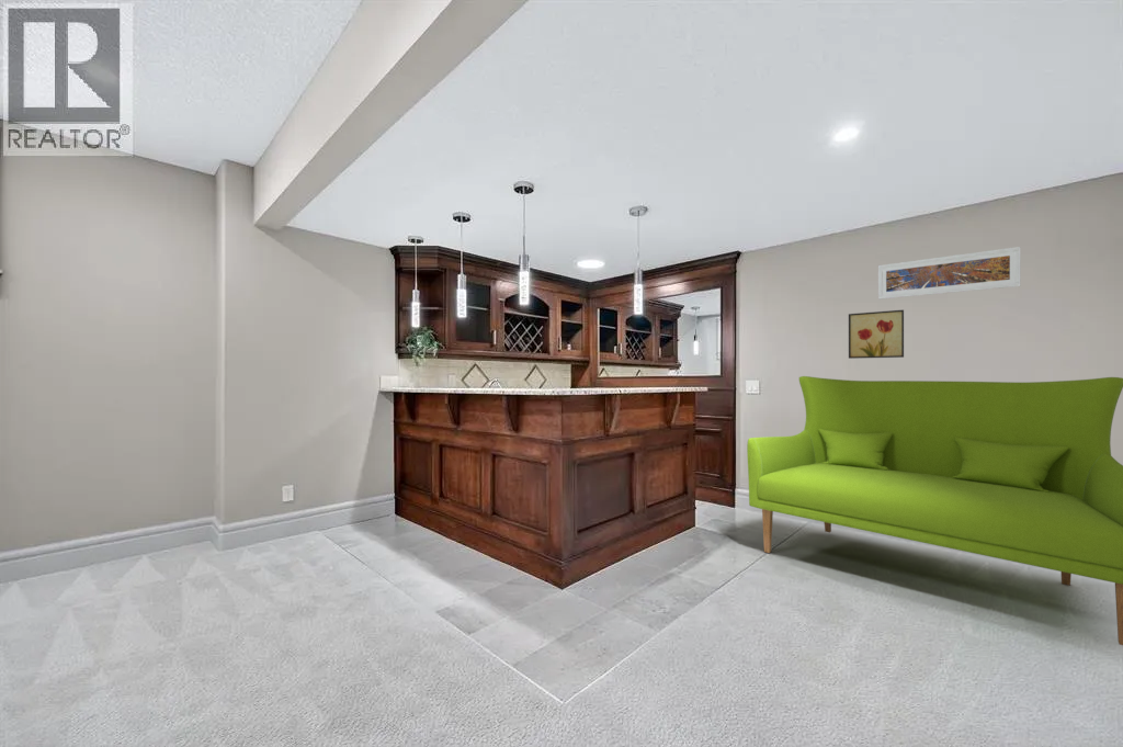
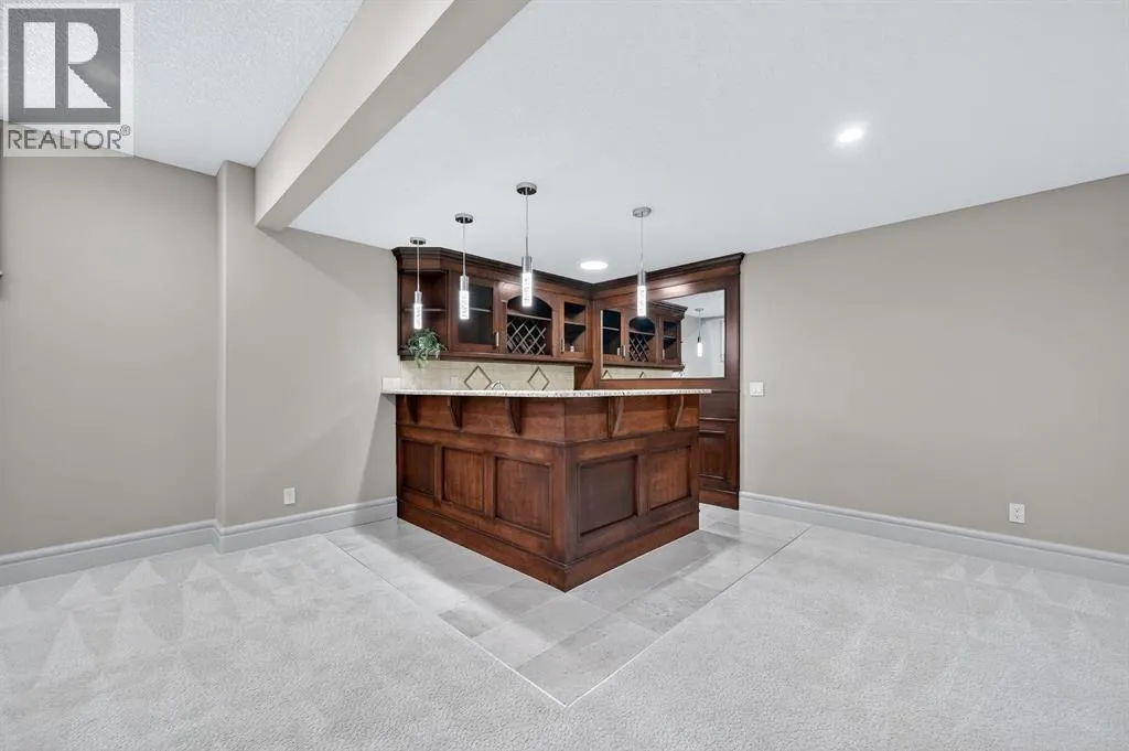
- wall art [848,309,905,360]
- sofa [746,375,1123,646]
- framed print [877,246,1022,301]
